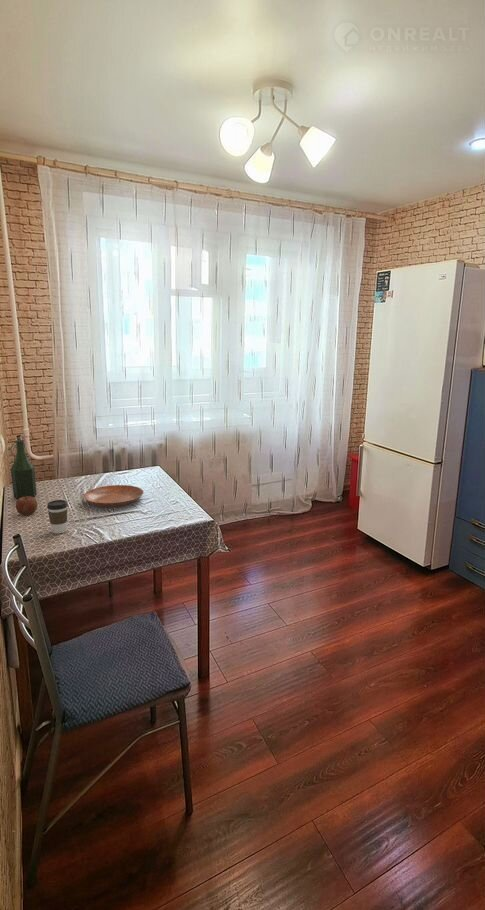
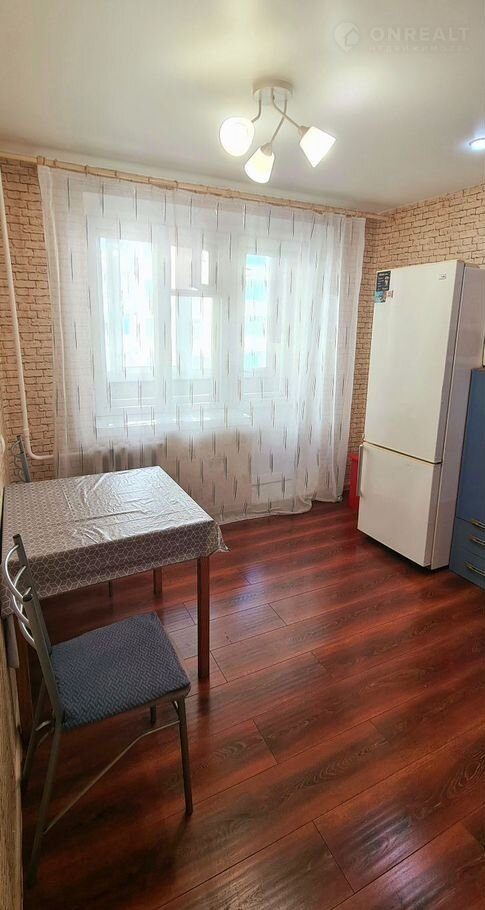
- bowl [82,484,145,508]
- apple [15,496,39,516]
- coffee cup [46,499,69,535]
- bottle [10,439,37,500]
